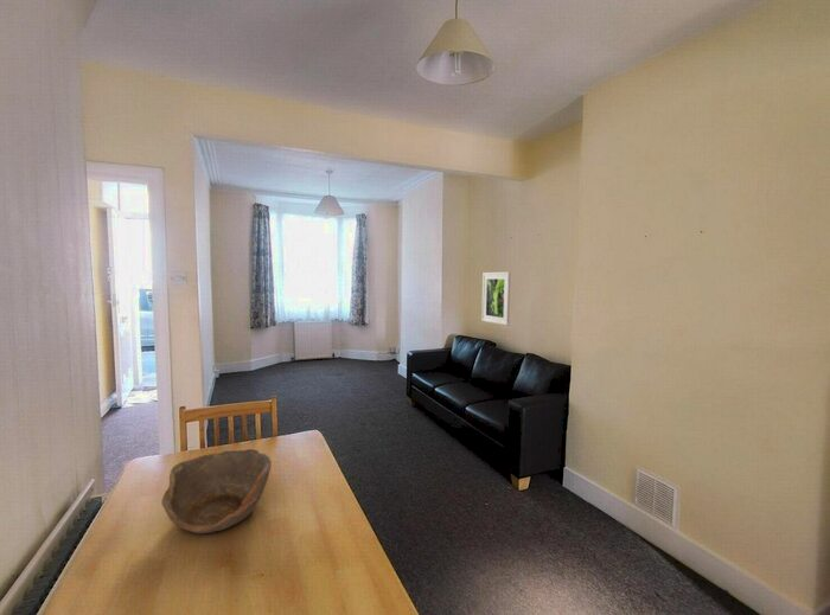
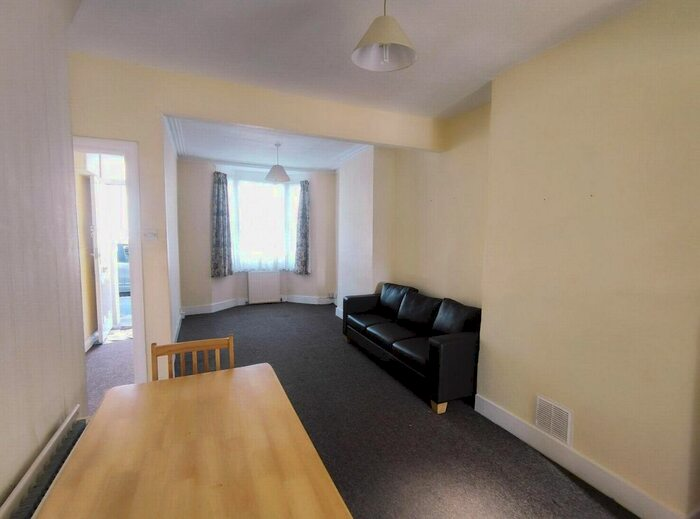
- bowl [160,448,273,534]
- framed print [480,271,511,327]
